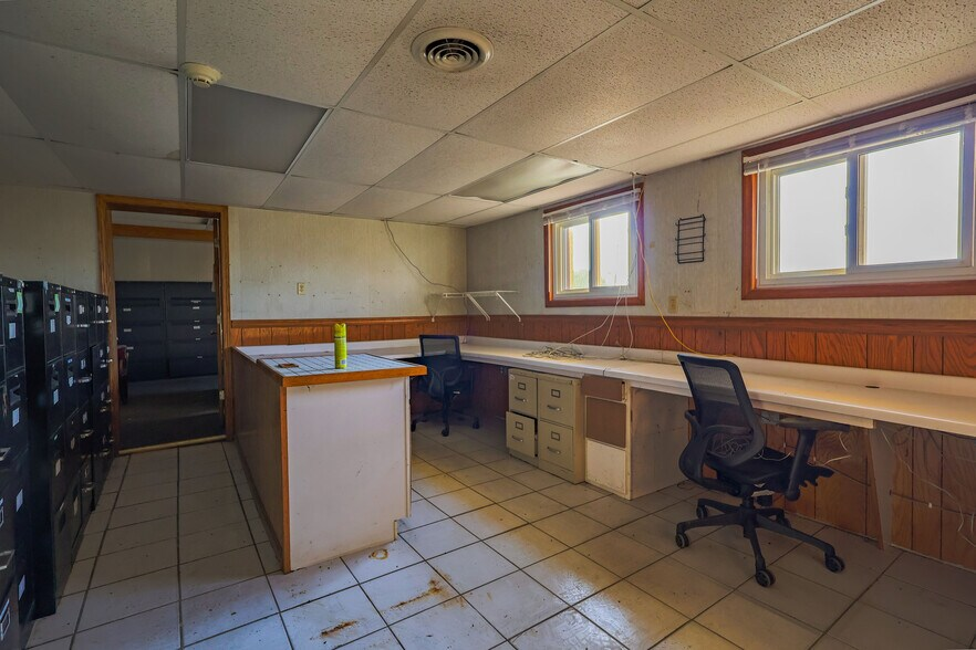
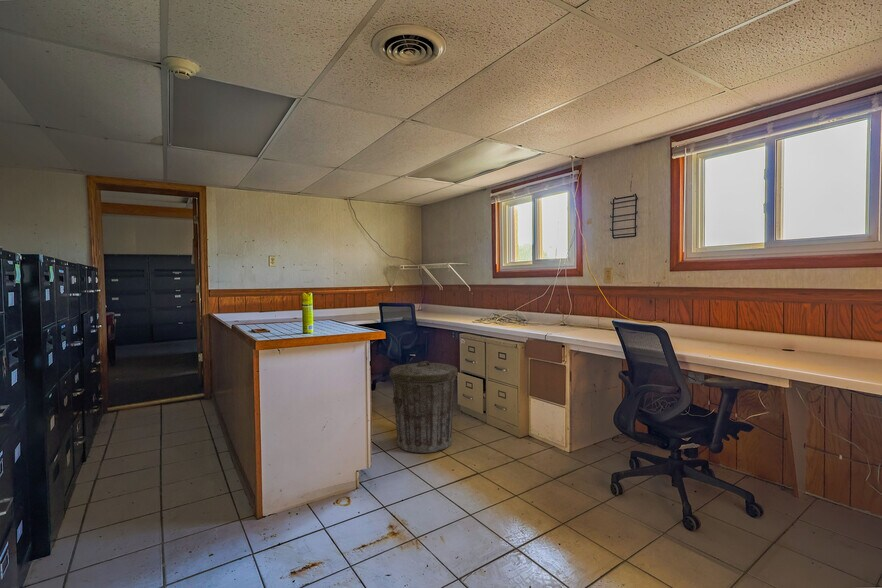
+ trash can [388,360,459,454]
